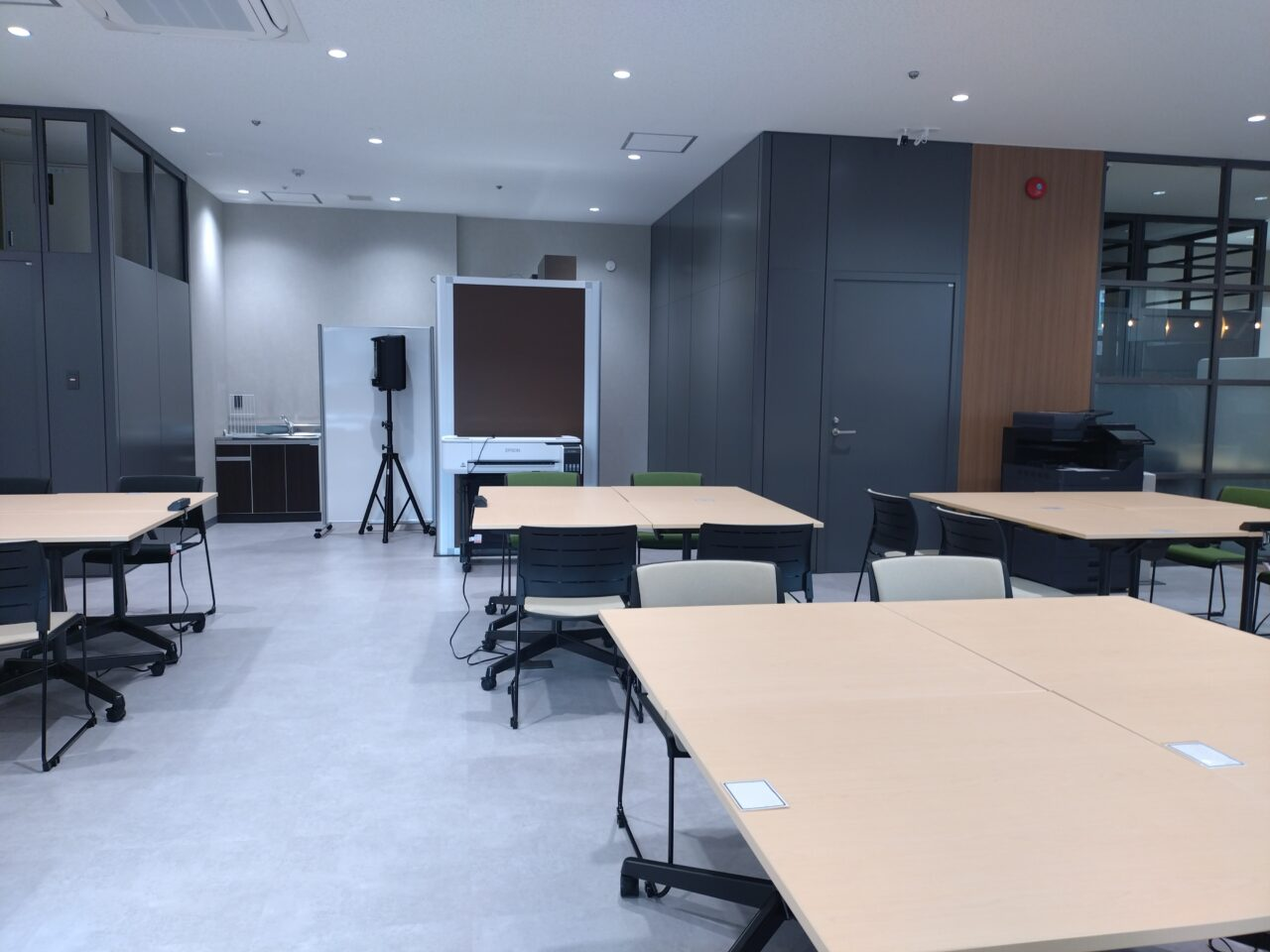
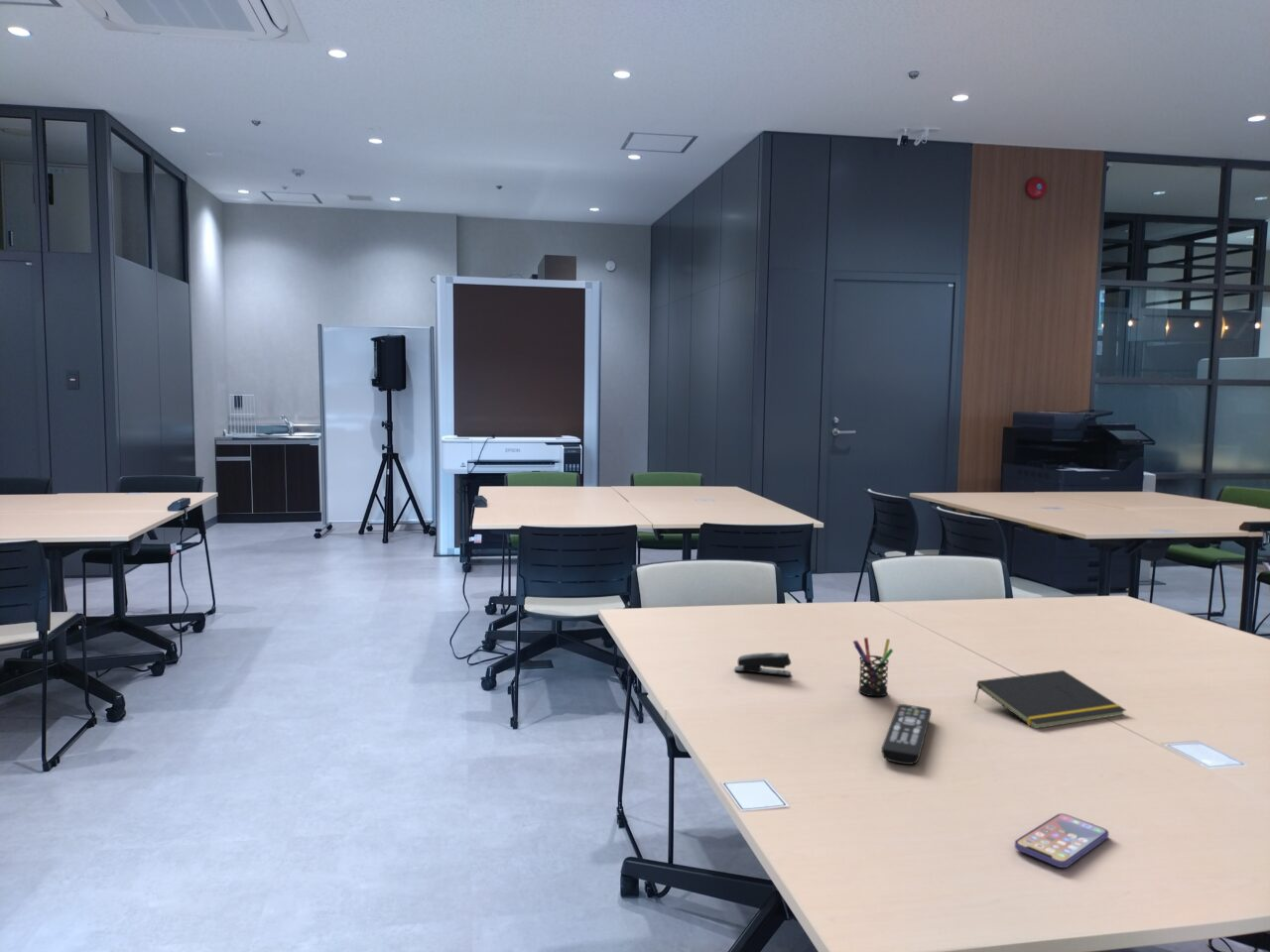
+ notepad [973,669,1127,730]
+ smartphone [1014,812,1109,869]
+ remote control [881,703,933,766]
+ pen holder [852,637,894,698]
+ stapler [733,652,792,676]
